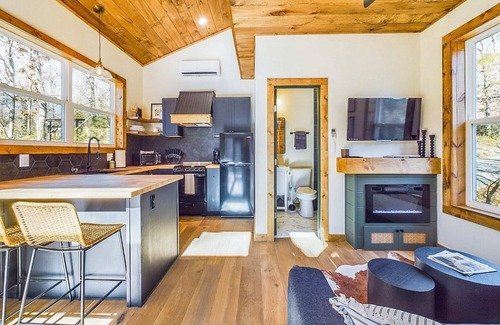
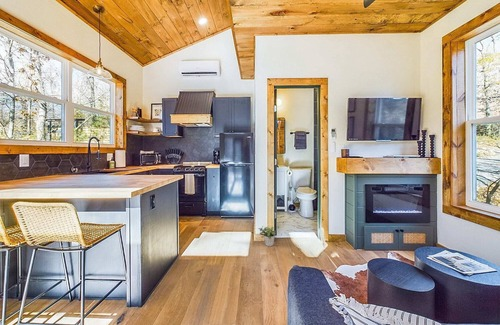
+ potted plant [257,225,277,247]
